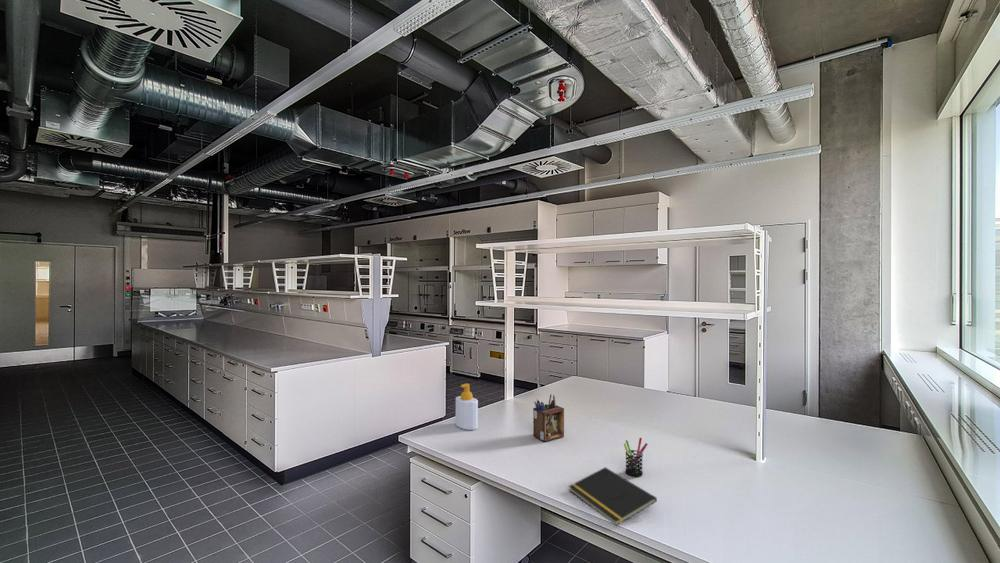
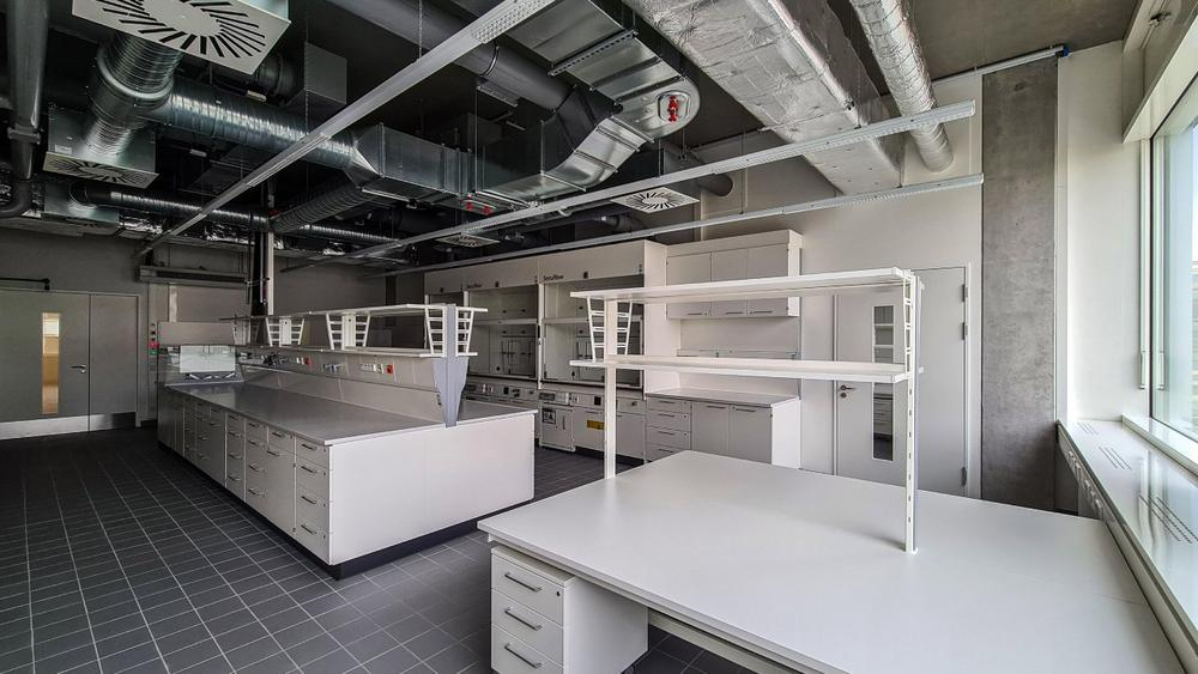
- soap bottle [455,383,479,431]
- pen holder [623,437,649,478]
- desk organizer [532,394,565,443]
- notepad [567,466,658,527]
